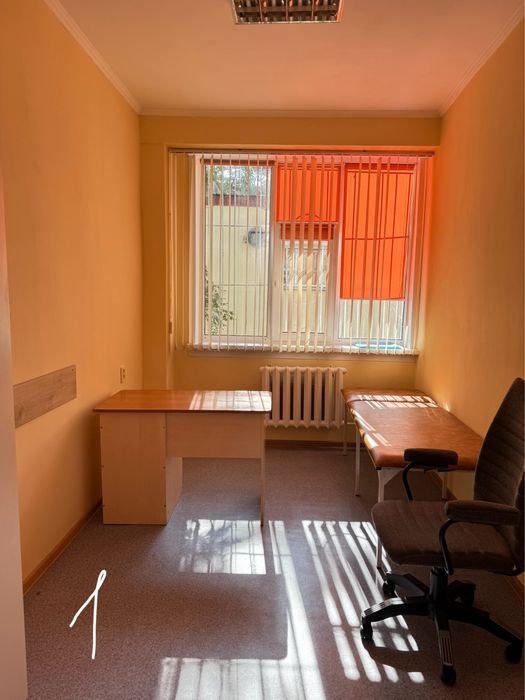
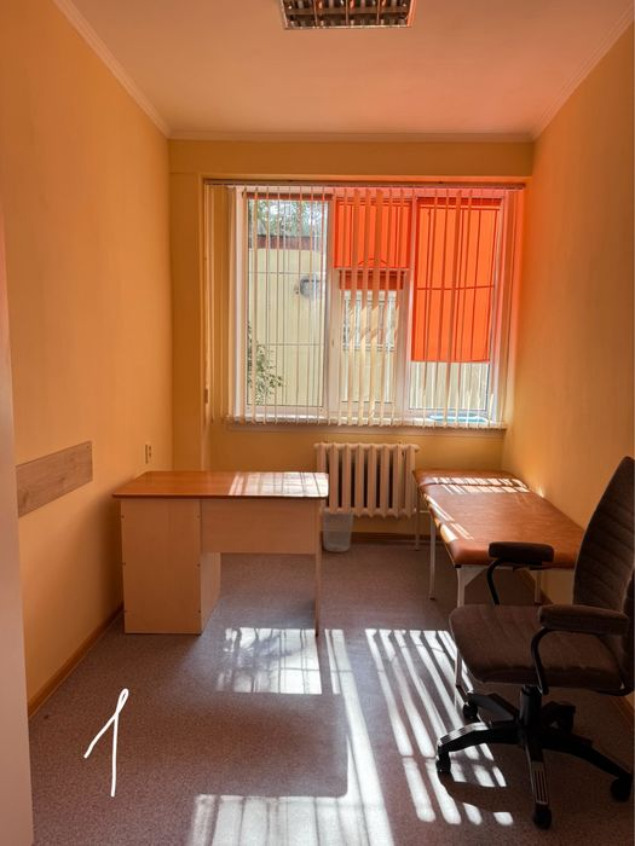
+ wastebasket [321,506,354,554]
